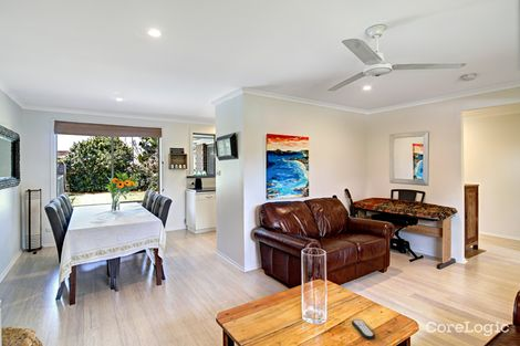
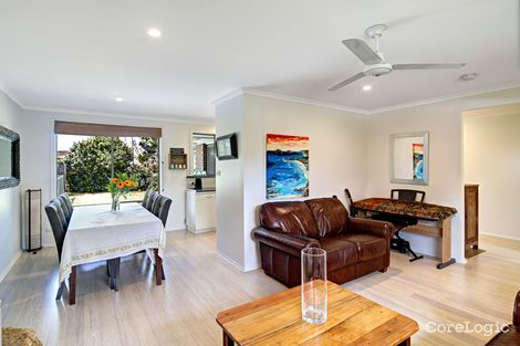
- remote control [351,318,376,340]
